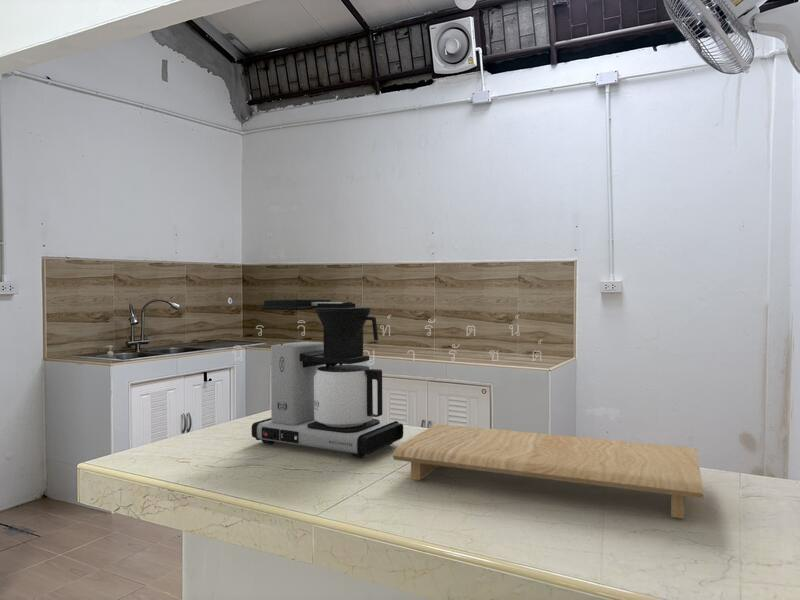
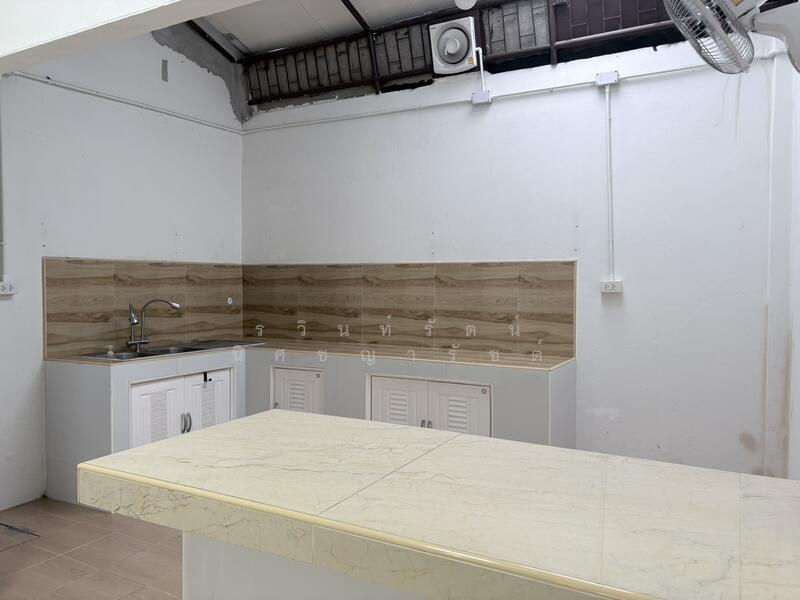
- cutting board [391,423,704,519]
- coffee maker [251,299,404,459]
